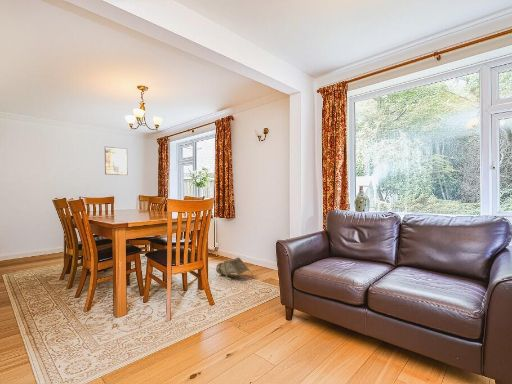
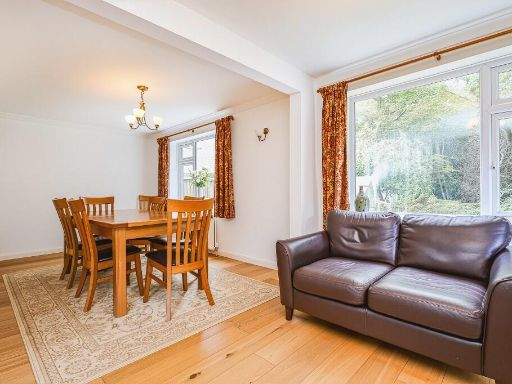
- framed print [104,146,129,176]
- bag [215,257,254,284]
